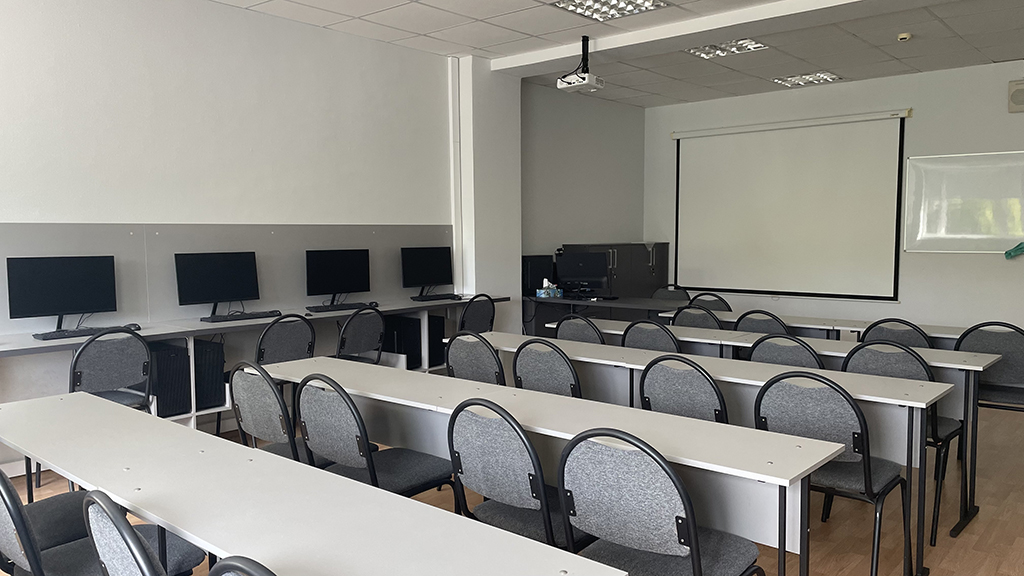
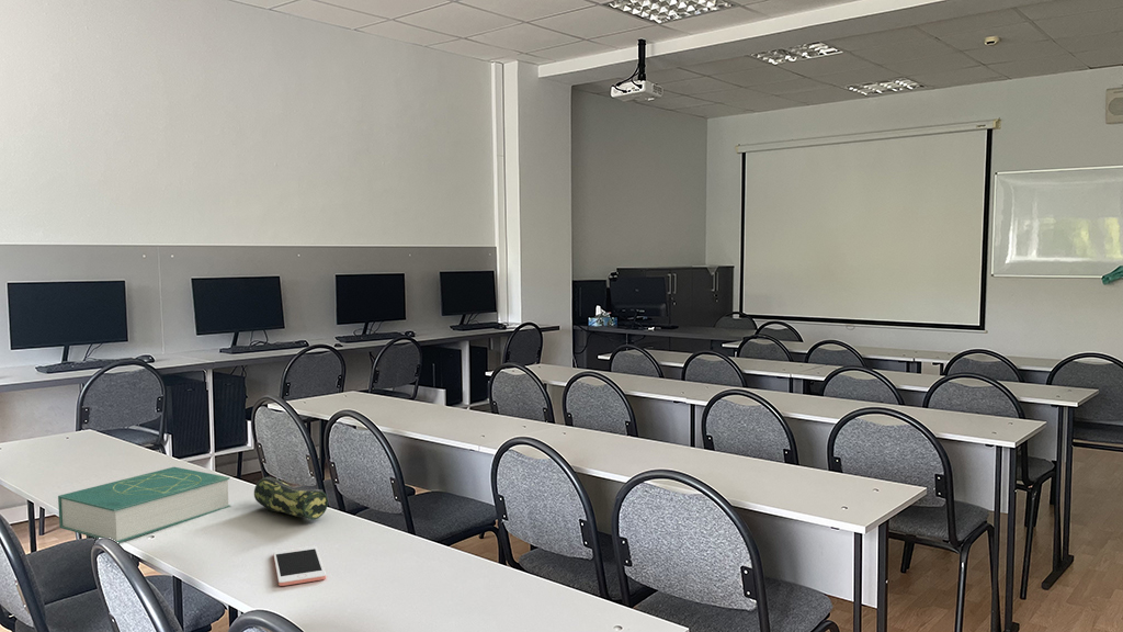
+ pencil case [253,476,329,521]
+ book [57,466,231,544]
+ cell phone [272,545,327,587]
